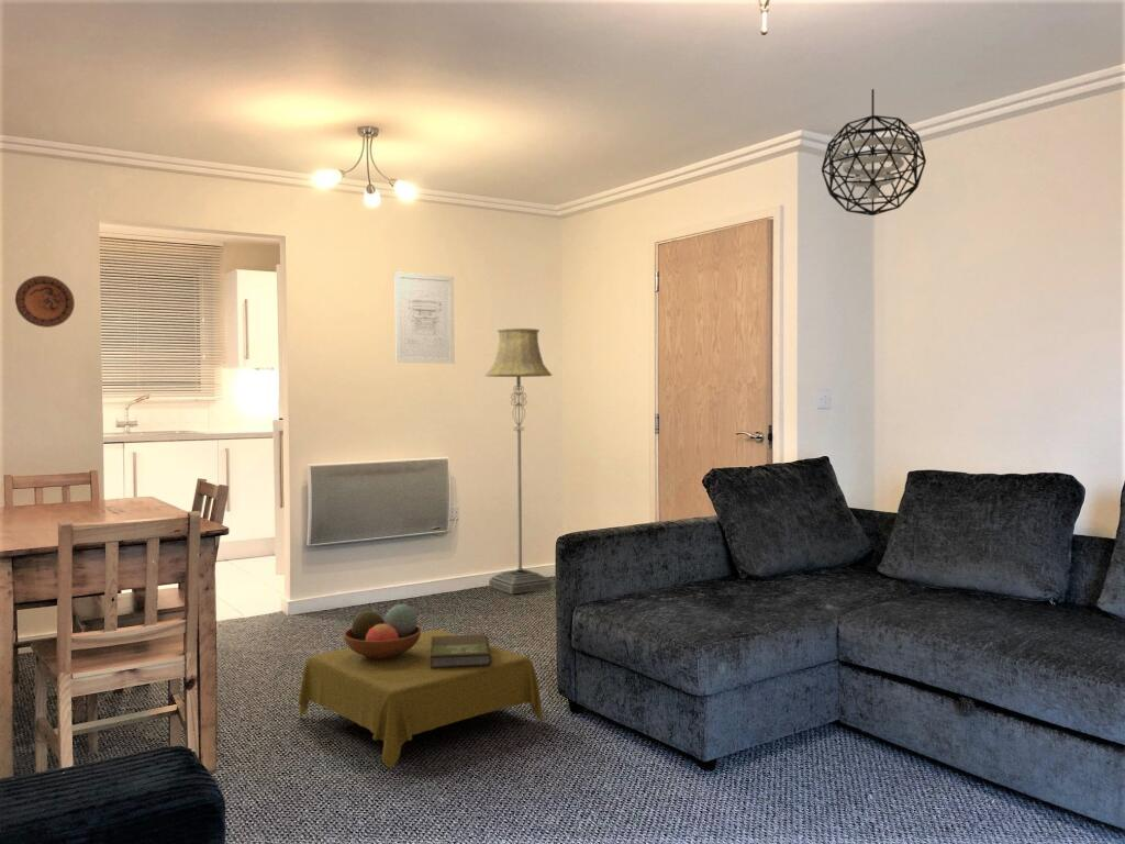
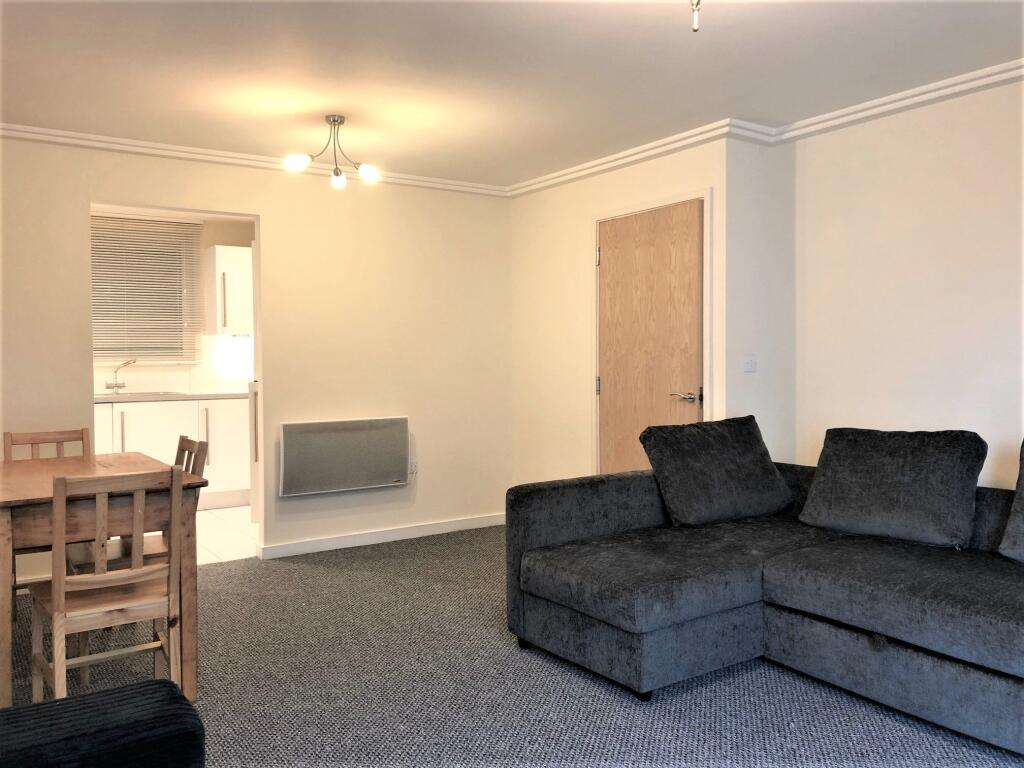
- decorative plate [14,275,76,329]
- floor lamp [484,327,554,596]
- wall art [393,270,456,365]
- side table [297,603,544,769]
- pendant light [821,88,927,216]
